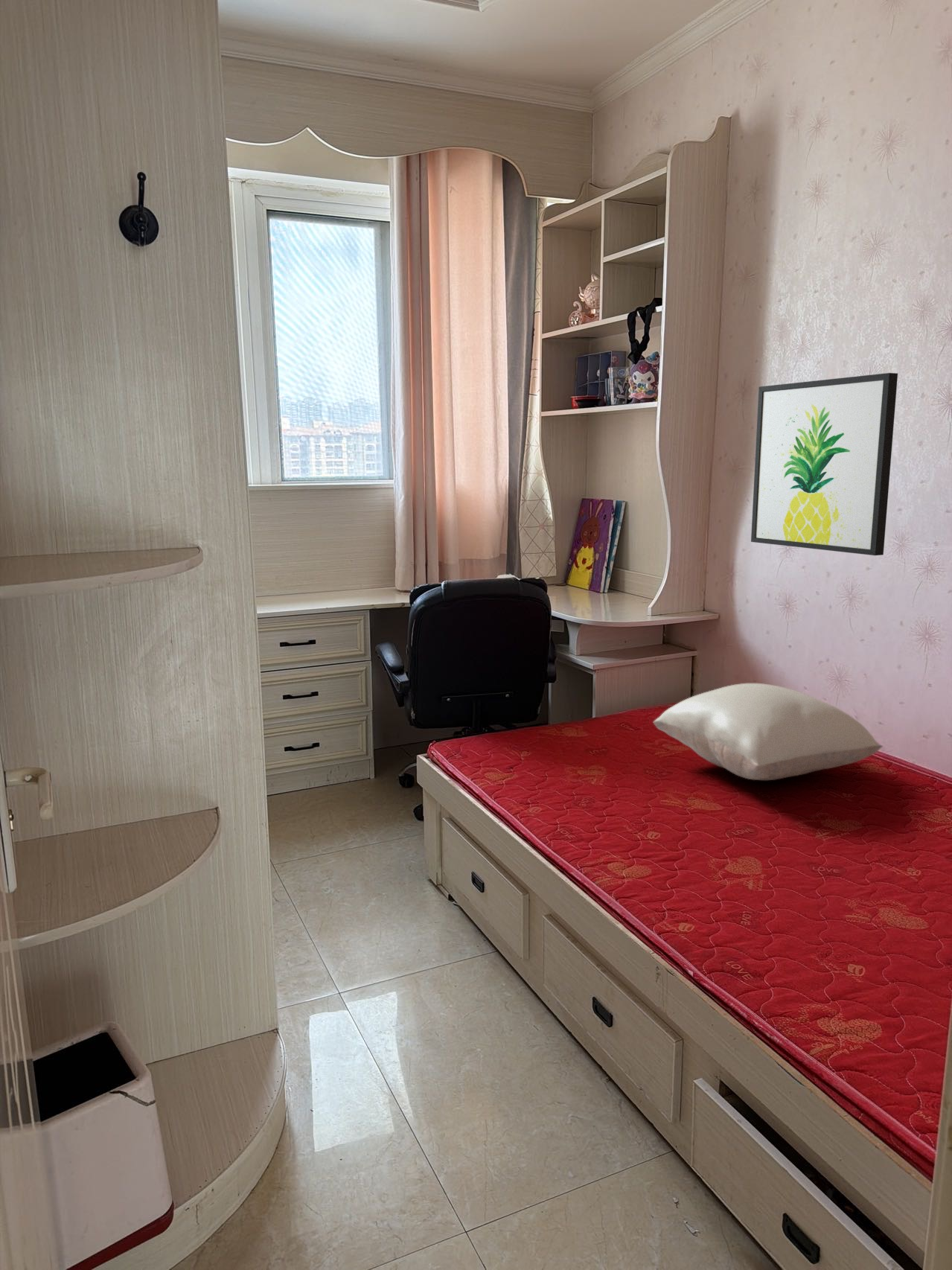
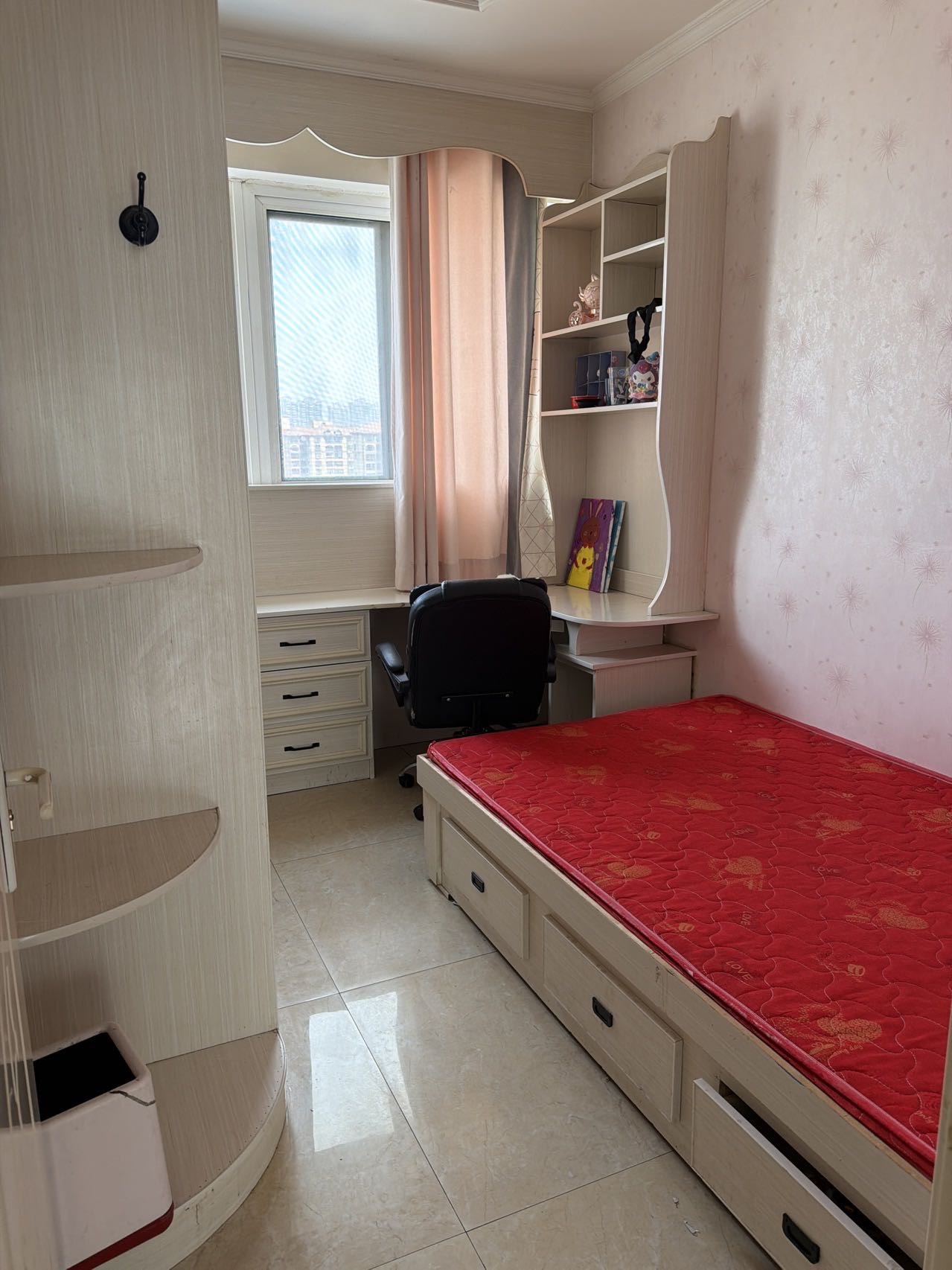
- wall art [750,372,898,556]
- pillow [652,683,884,781]
